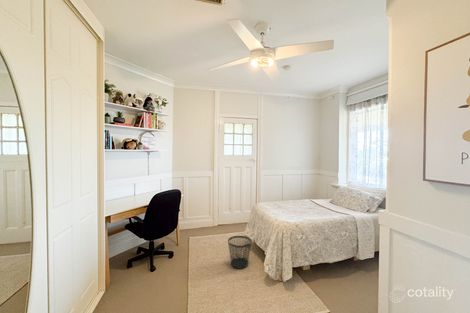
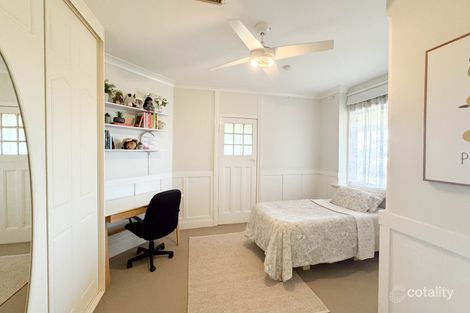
- wastebasket [227,235,252,270]
